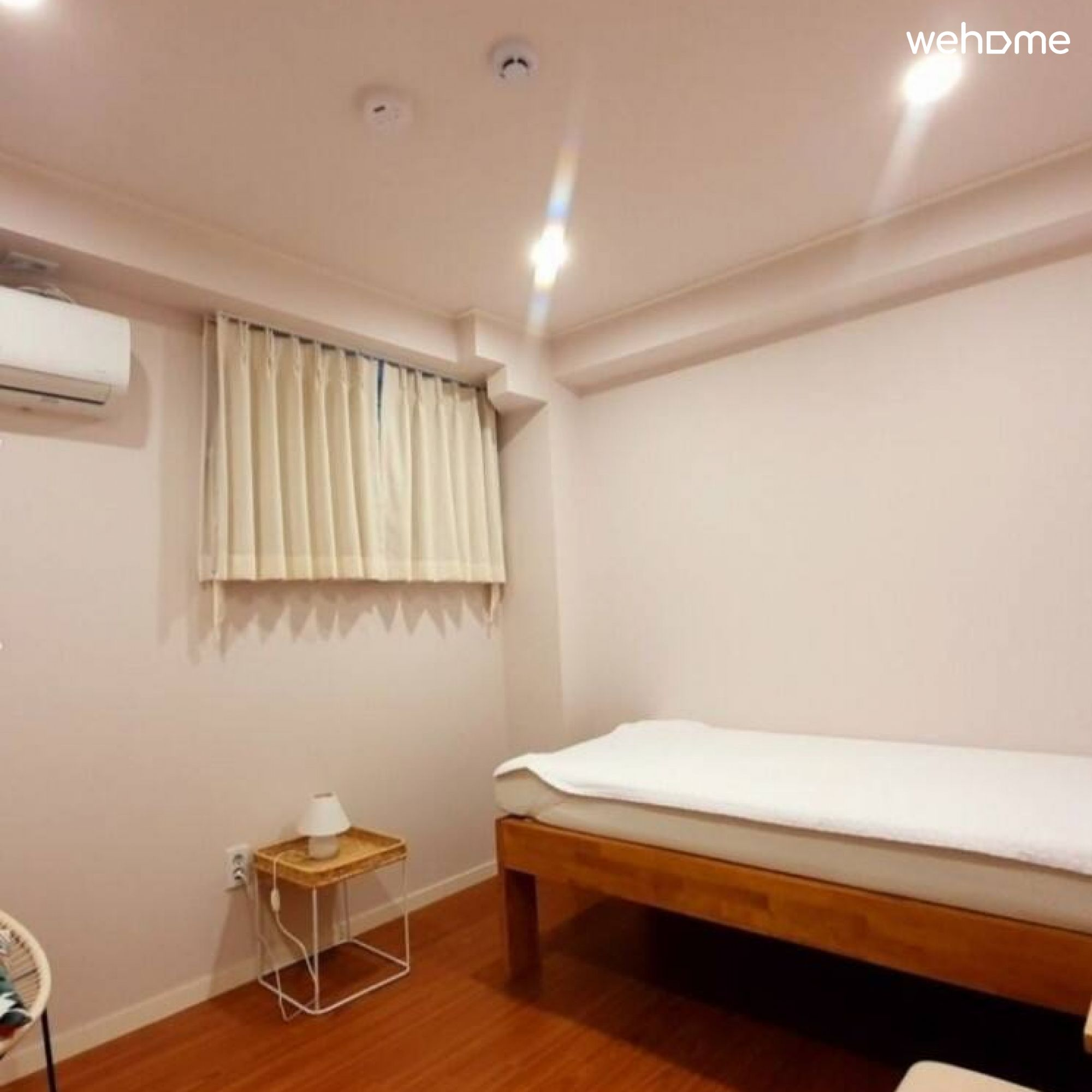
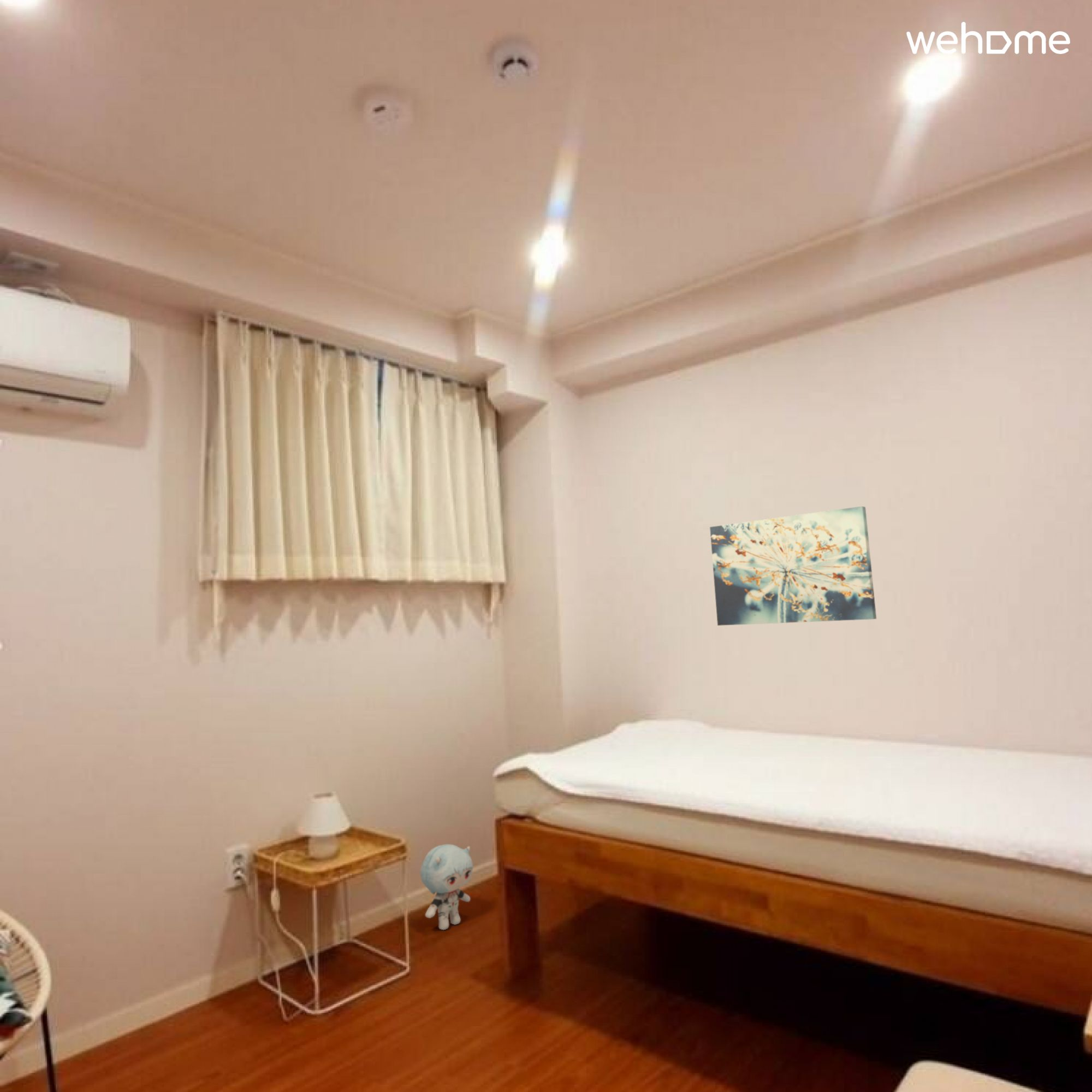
+ wall art [709,506,877,626]
+ plush toy [419,844,474,930]
